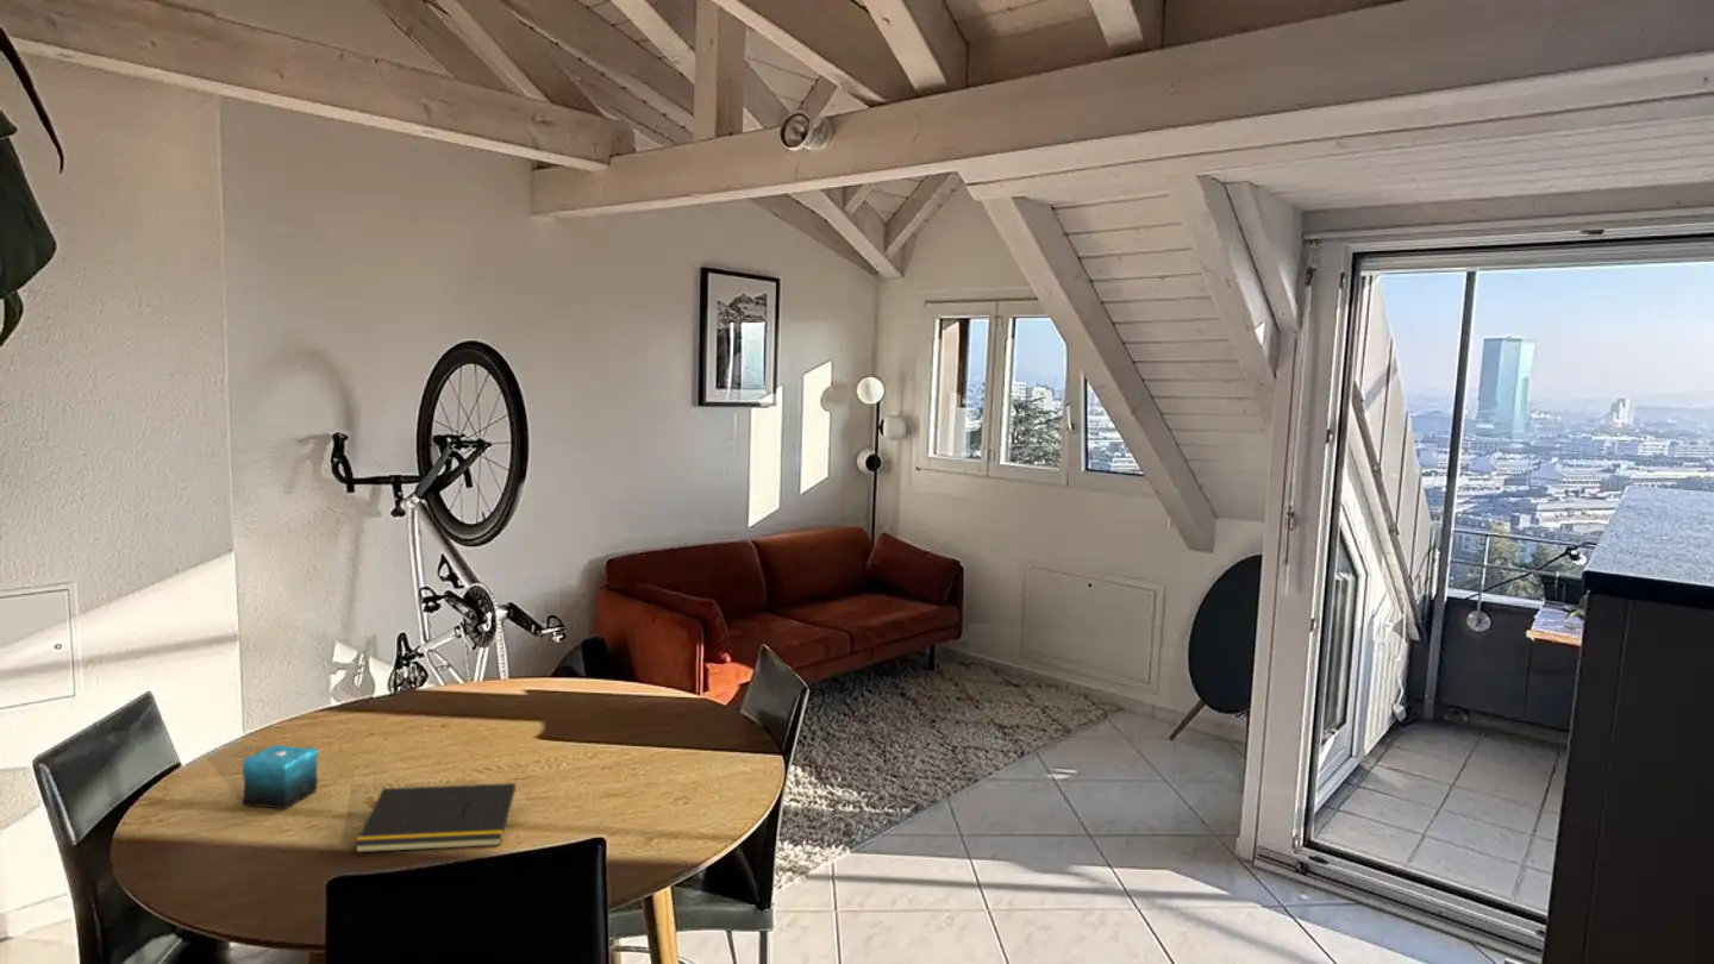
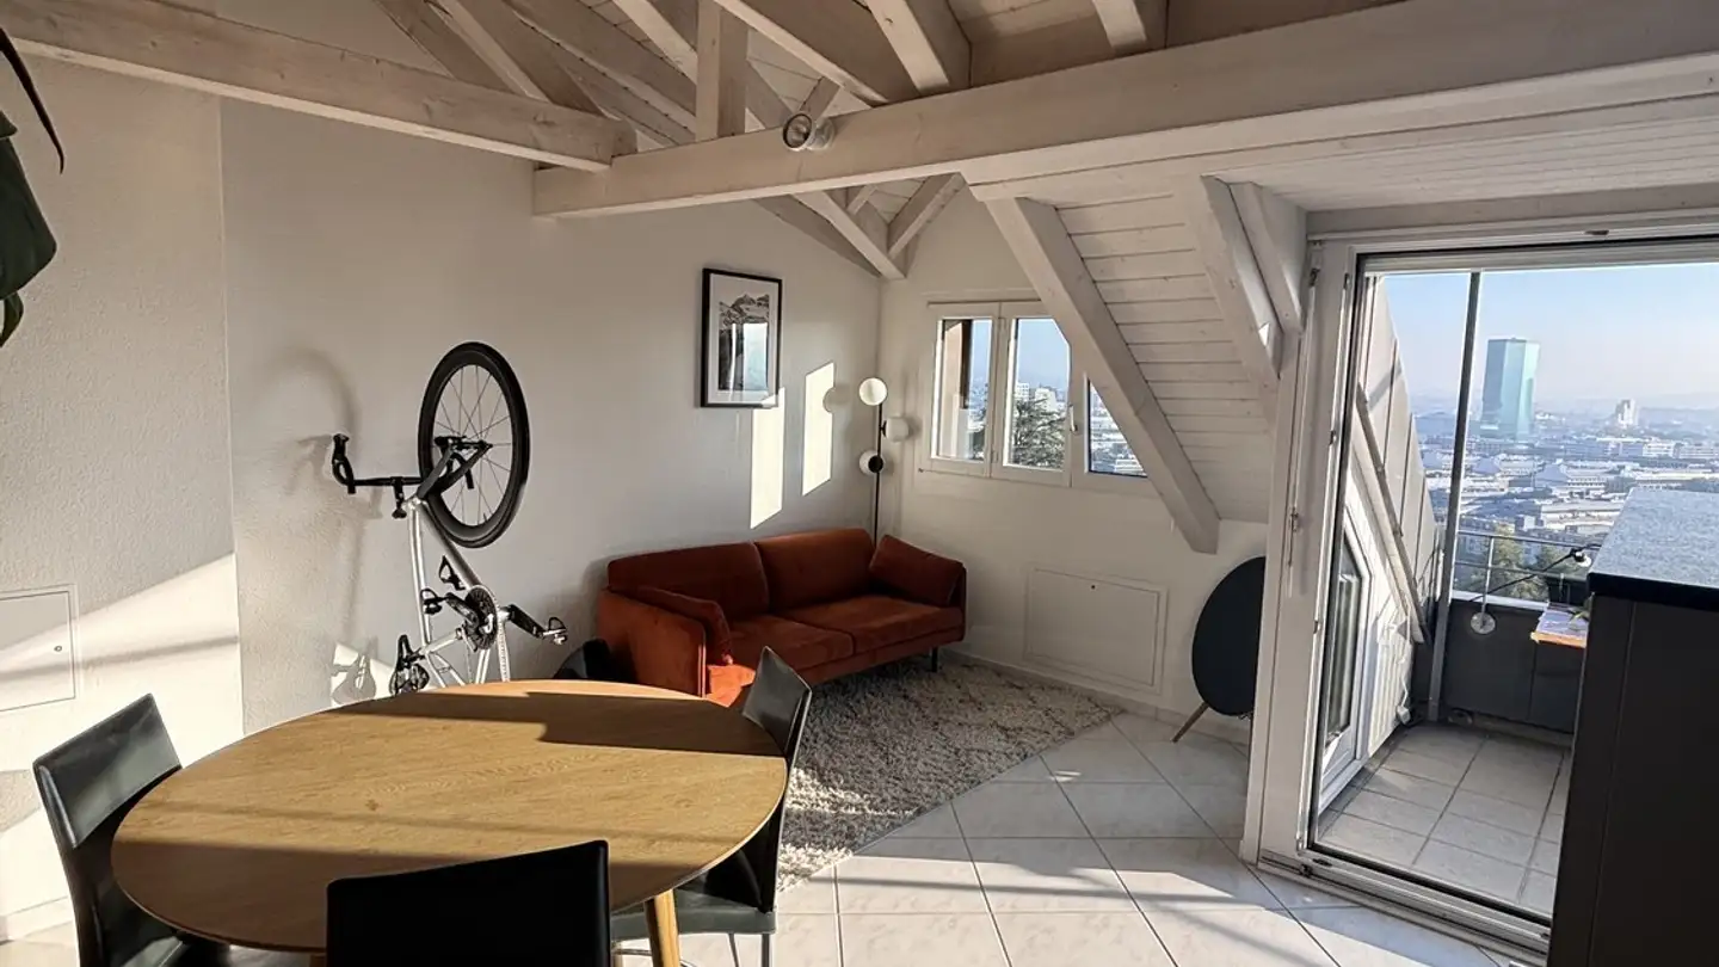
- notepad [354,782,517,853]
- candle [242,744,319,810]
